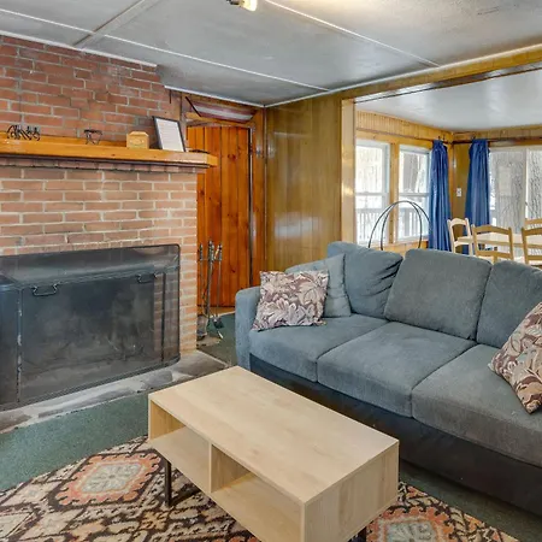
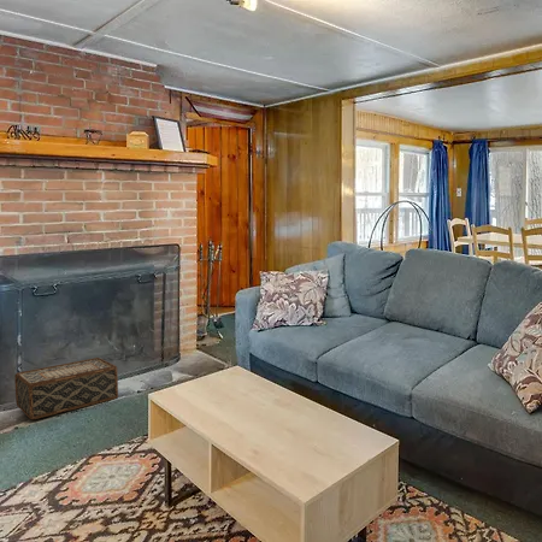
+ woven basket [13,357,119,420]
